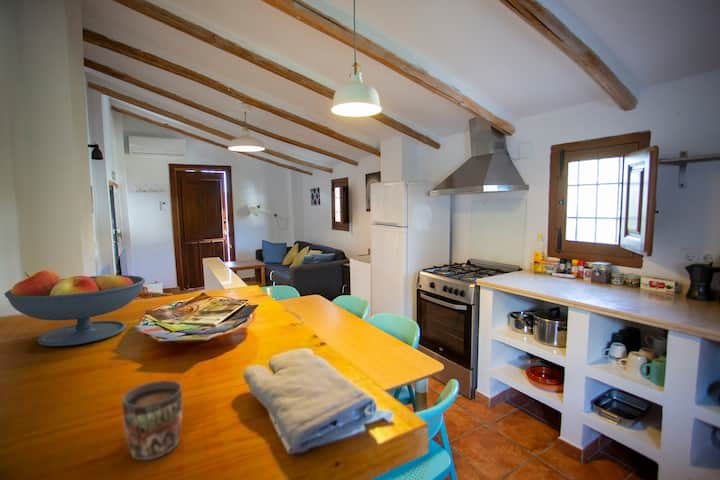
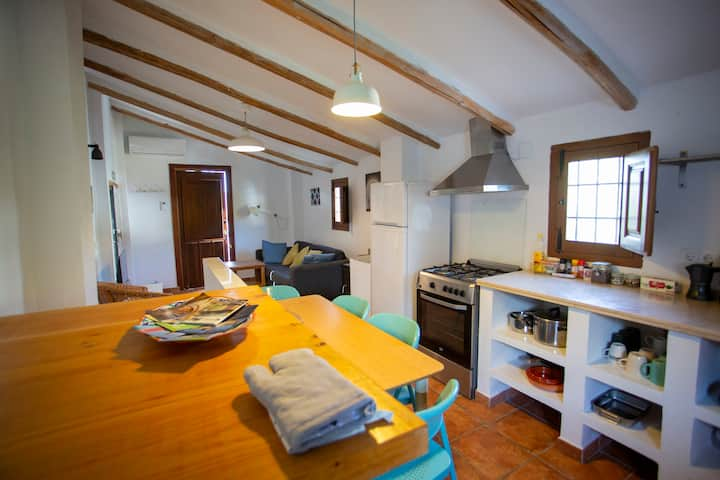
- mug [121,380,183,461]
- fruit bowl [4,269,146,347]
